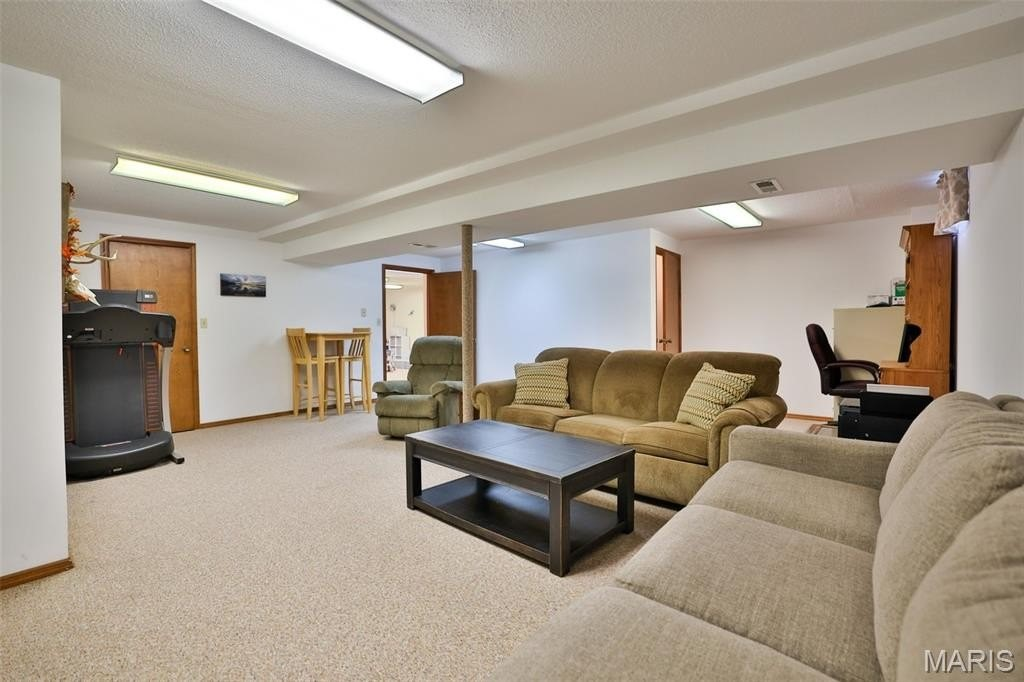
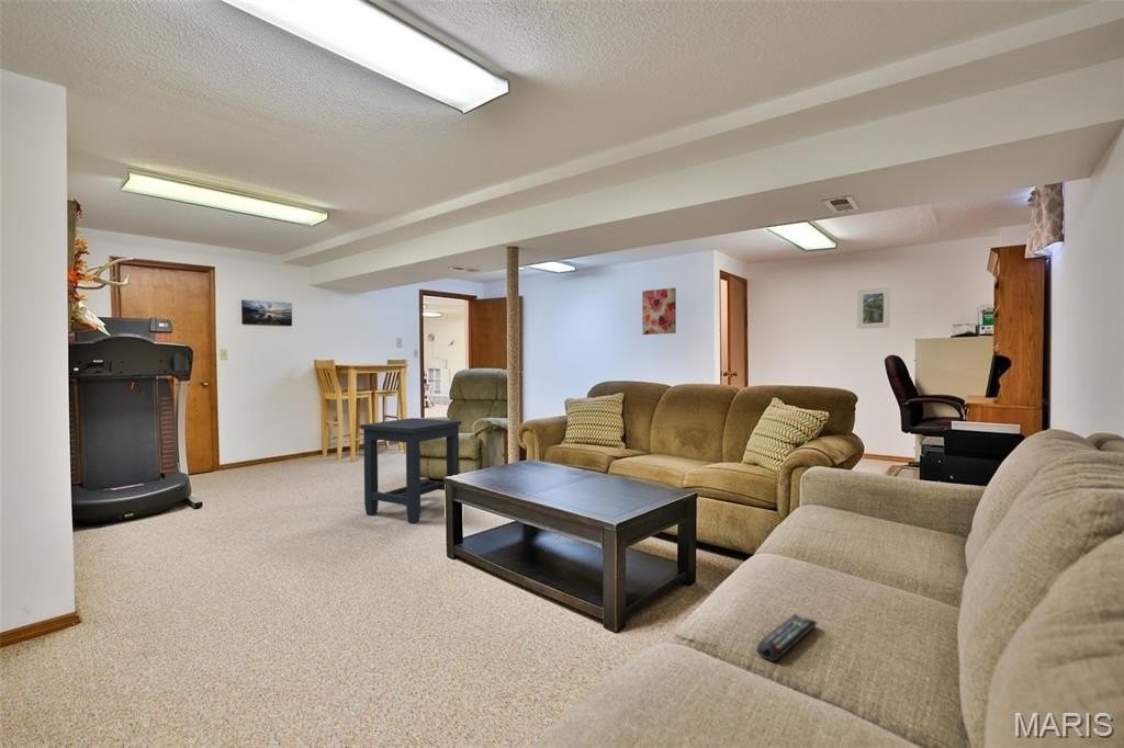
+ side table [360,417,462,524]
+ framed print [856,286,891,330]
+ remote control [756,613,819,662]
+ wall art [641,286,677,336]
